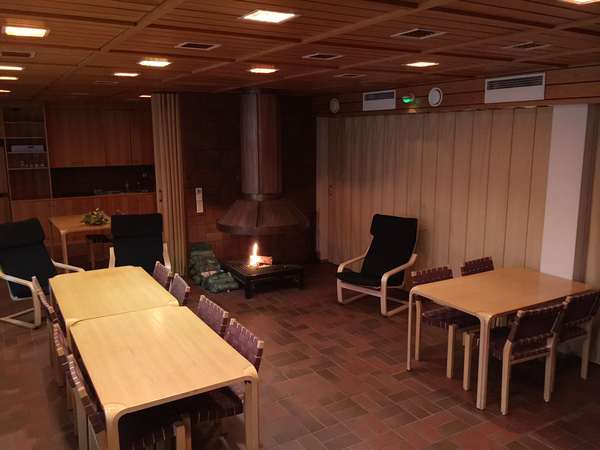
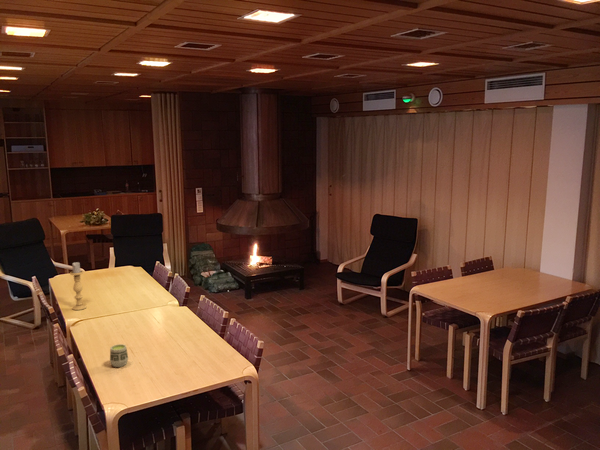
+ cup [109,343,129,368]
+ candle holder [69,261,87,311]
